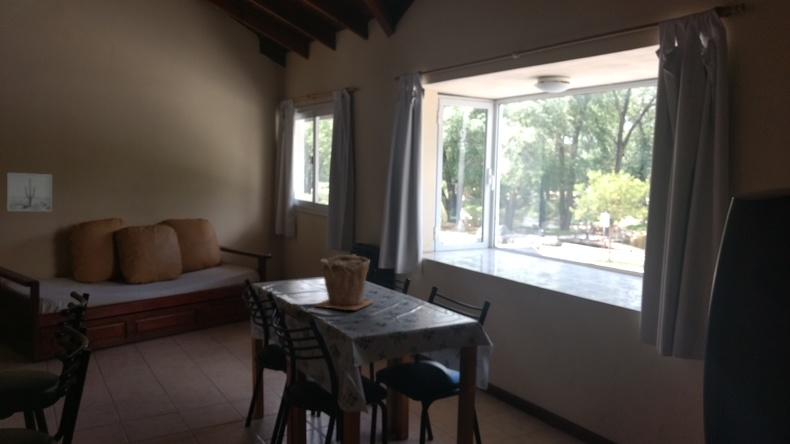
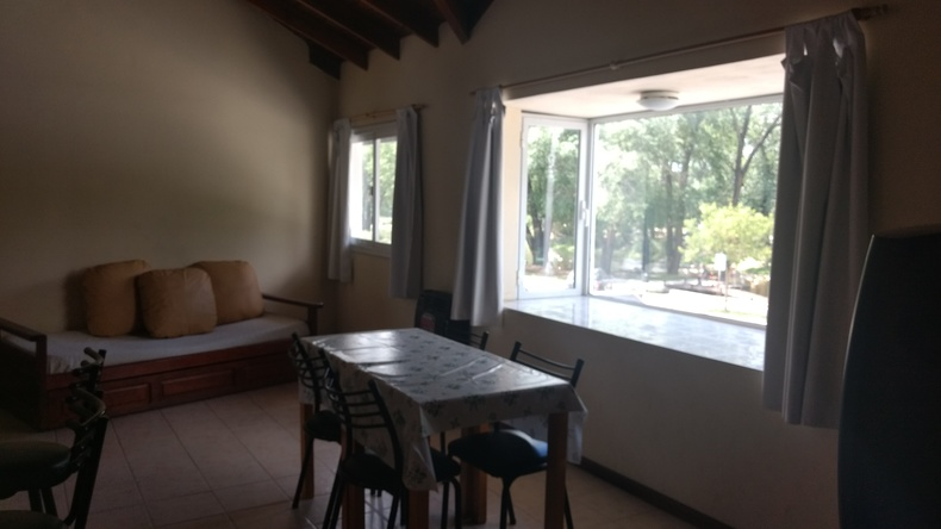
- plant pot [313,254,374,311]
- wall art [6,172,53,212]
